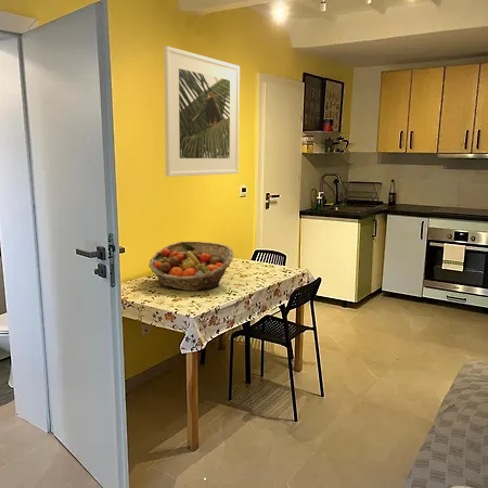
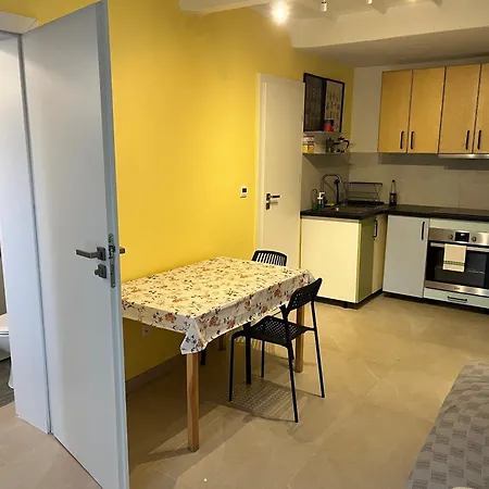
- fruit basket [147,241,234,292]
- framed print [163,46,241,178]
